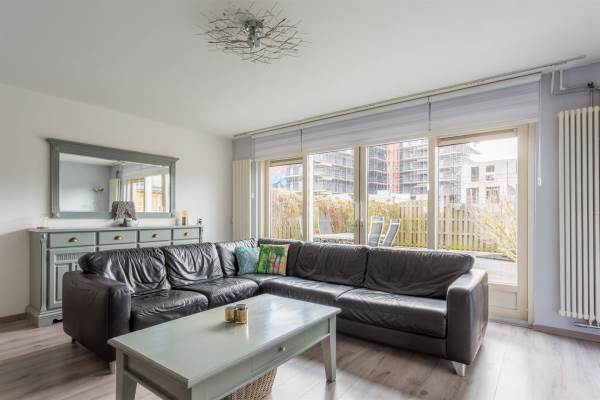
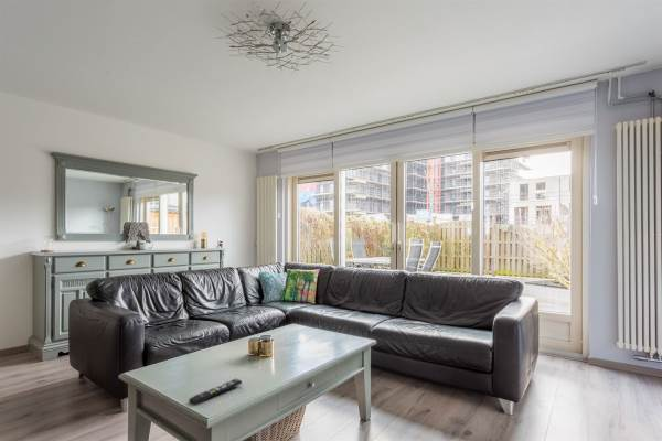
+ remote control [188,377,243,406]
